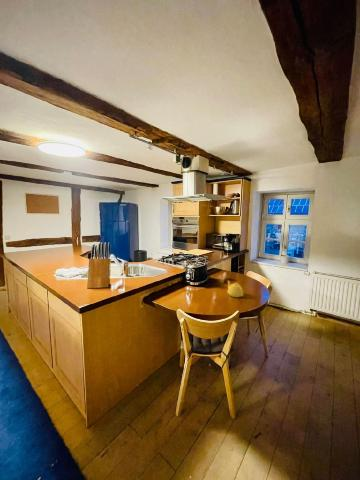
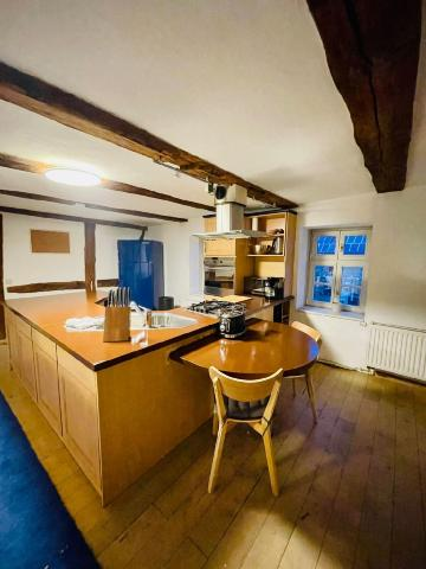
- teapot [226,280,244,298]
